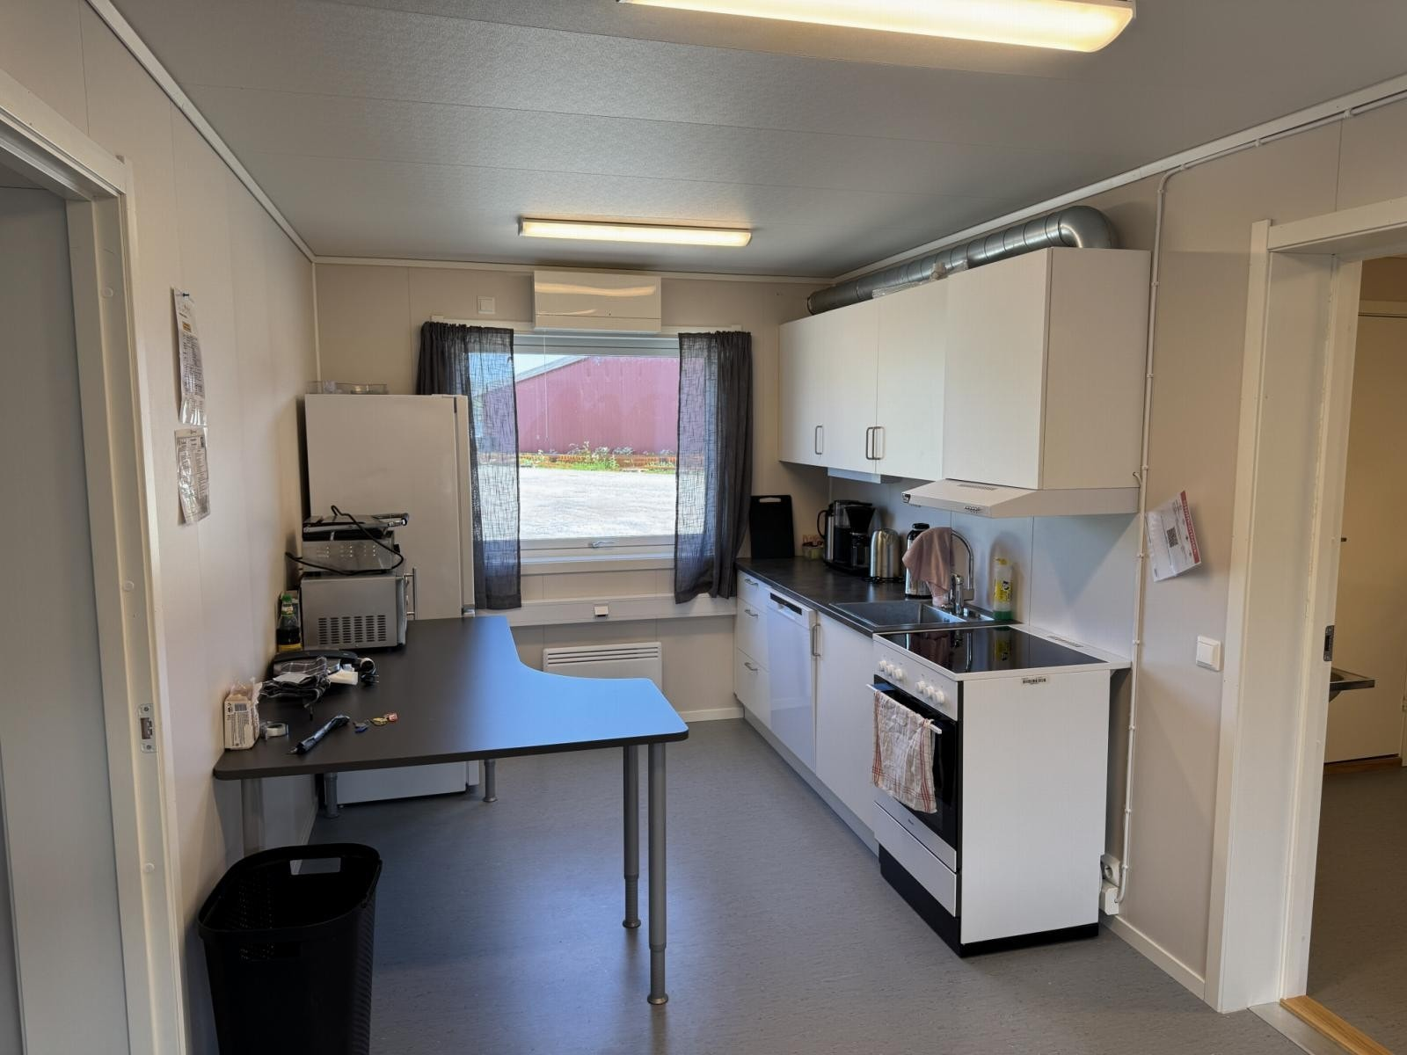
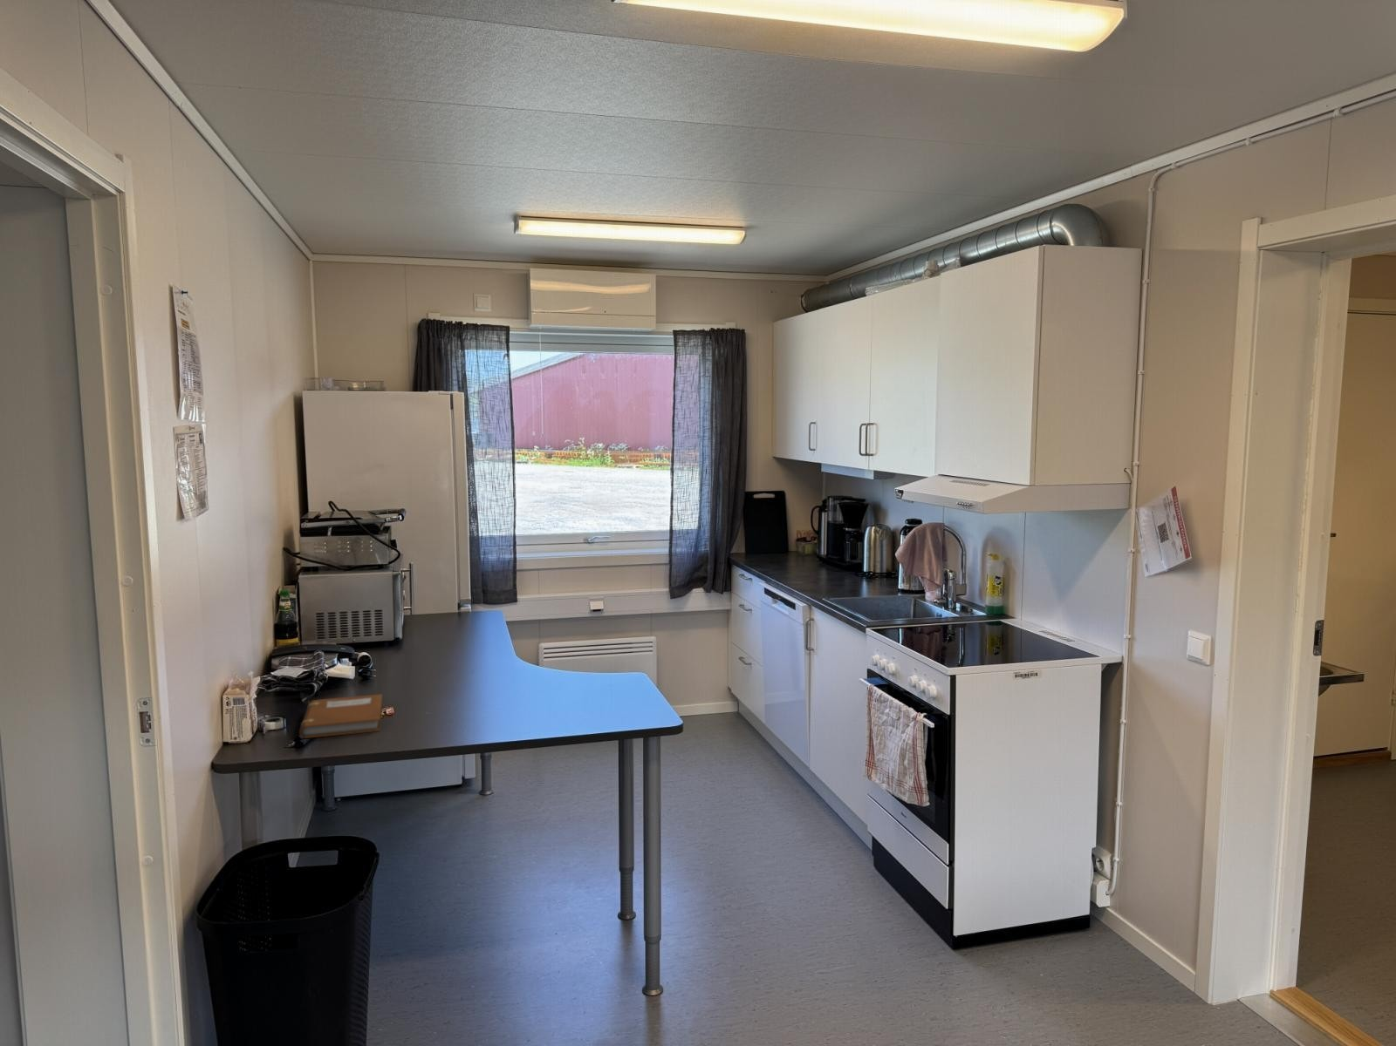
+ notebook [298,693,383,739]
